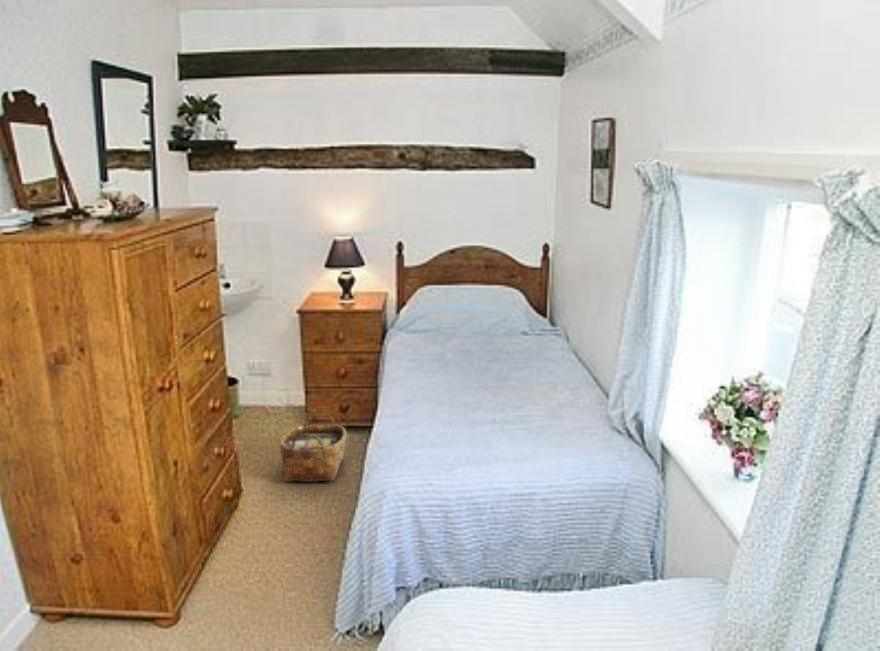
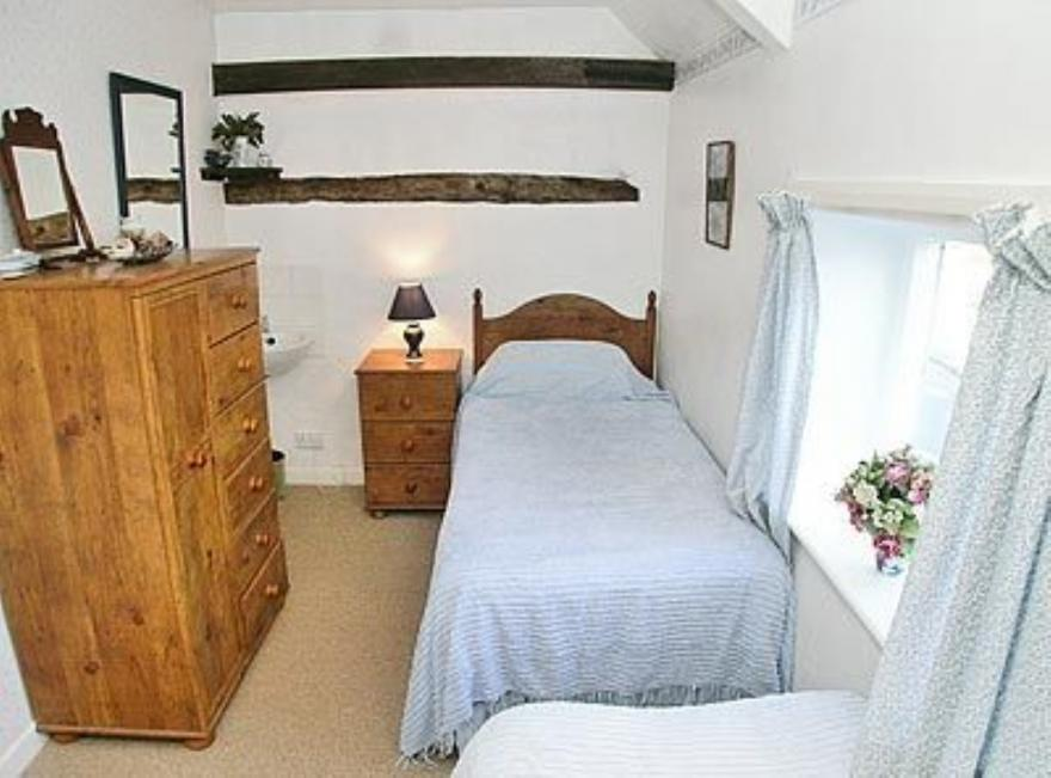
- woven basket [279,412,347,483]
